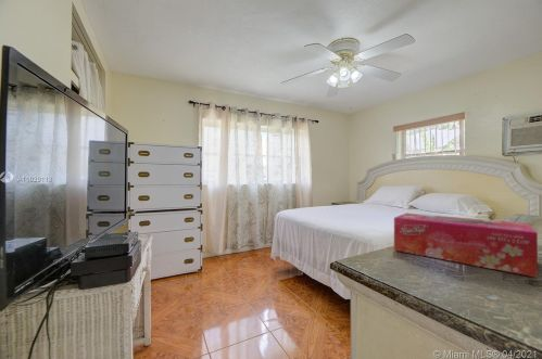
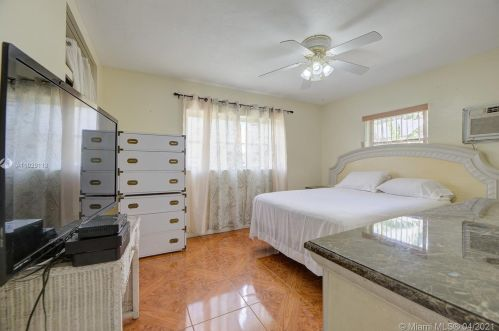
- tissue box [393,211,539,279]
